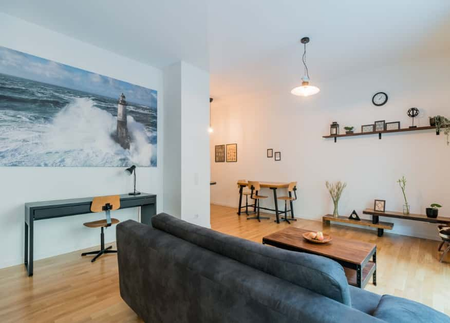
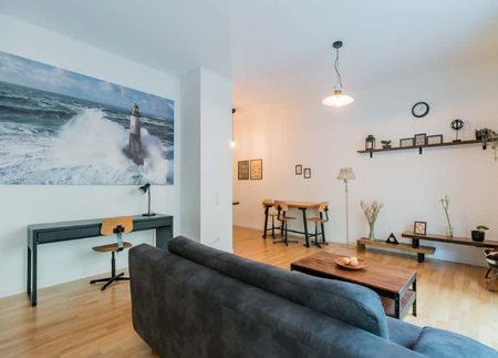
+ floor lamp [336,166,356,249]
